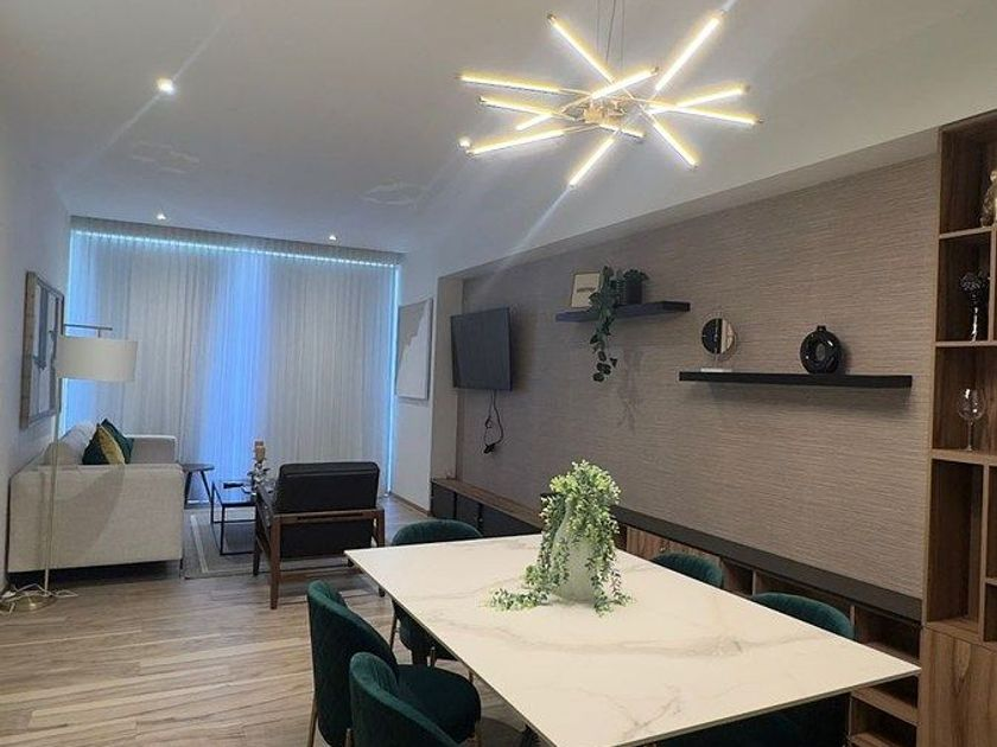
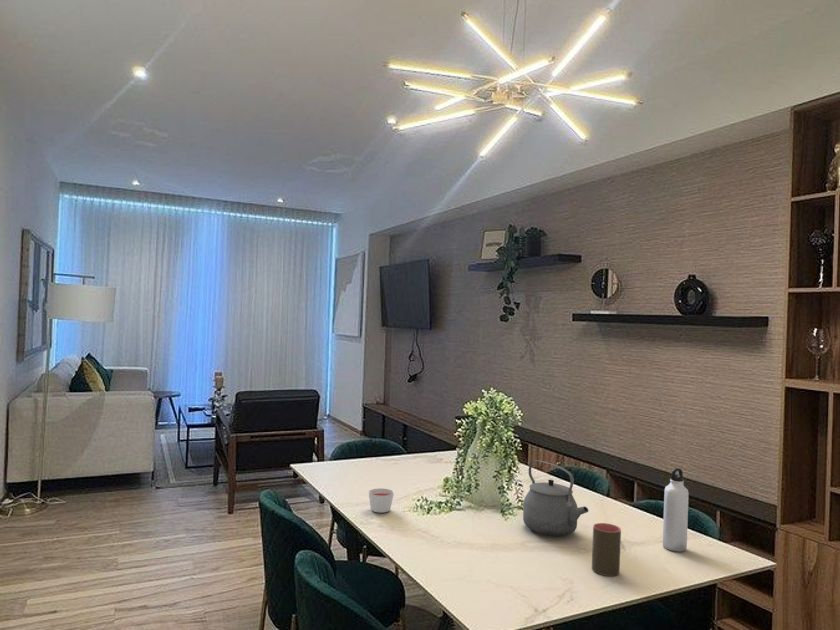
+ water bottle [662,467,689,553]
+ cup [591,522,622,577]
+ tea kettle [522,459,589,537]
+ candle [368,487,395,514]
